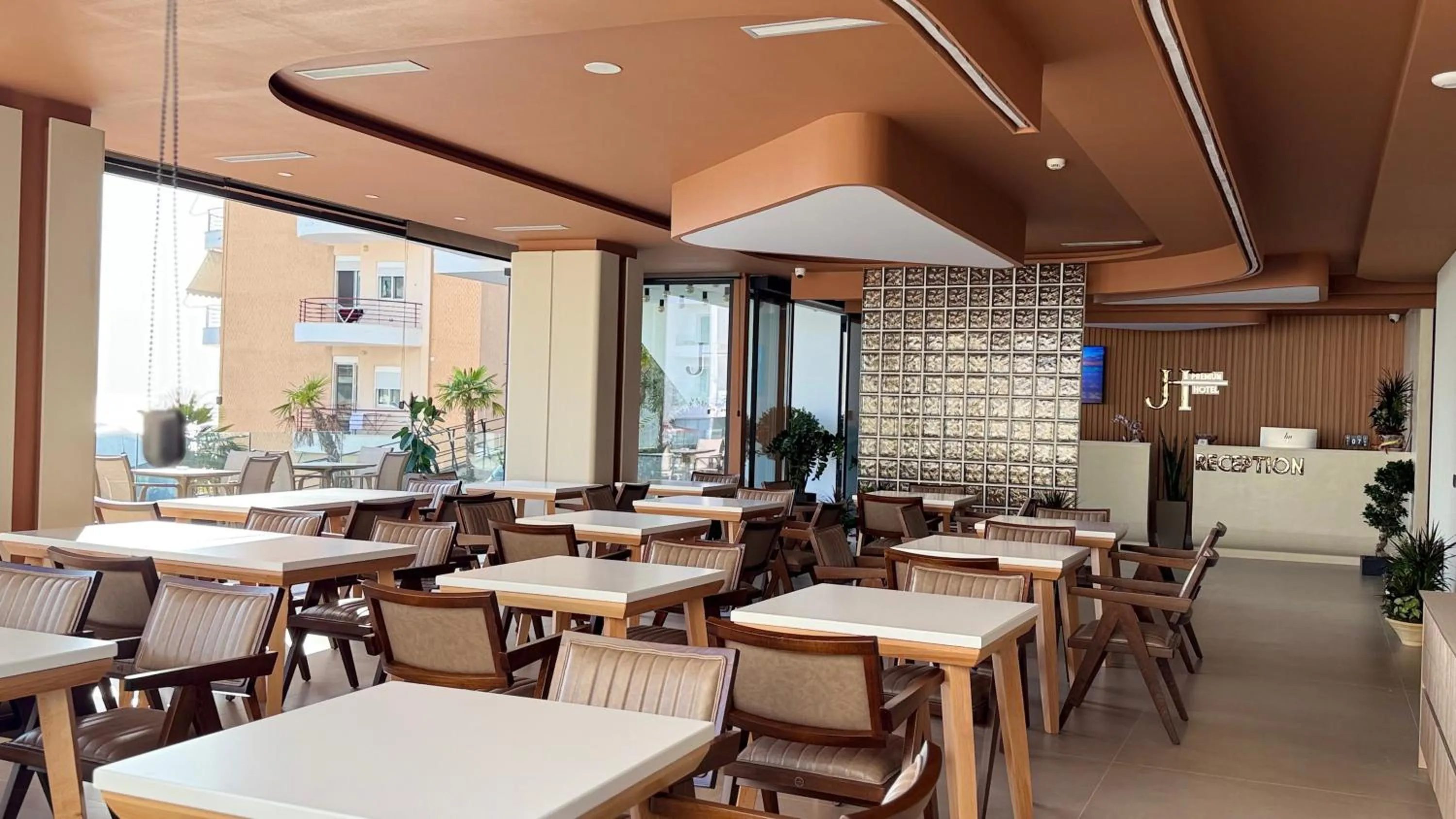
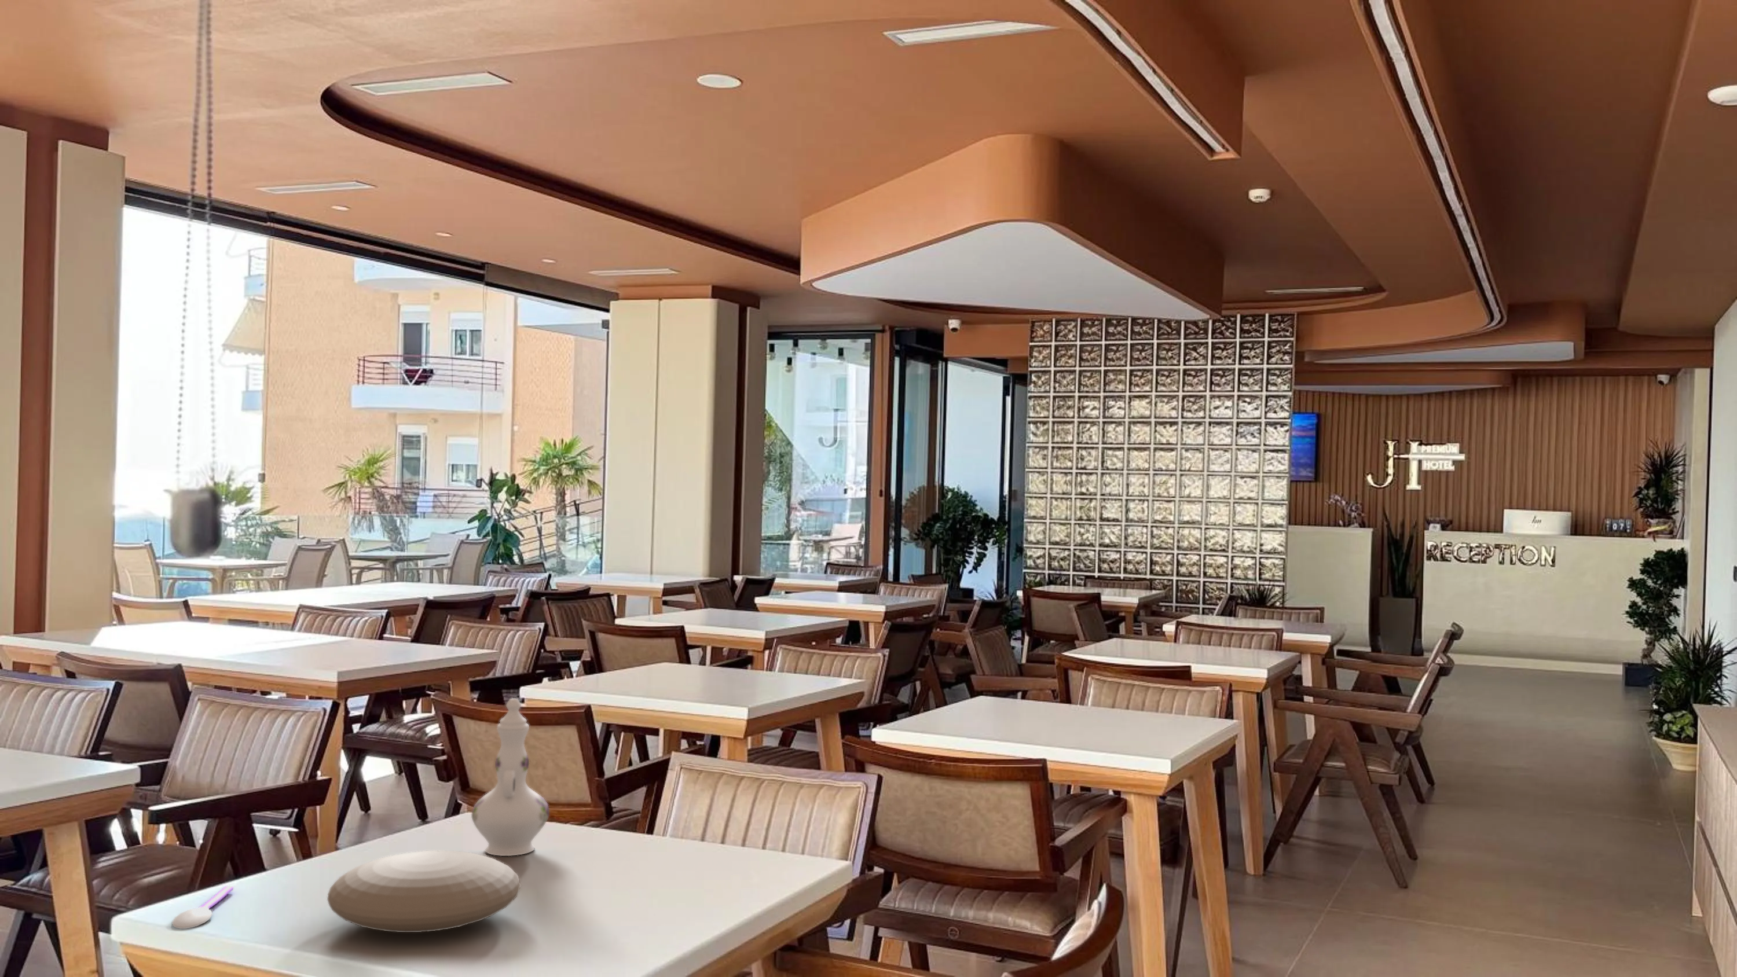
+ plate [327,851,521,933]
+ spoon [172,885,234,929]
+ chinaware [471,698,550,857]
